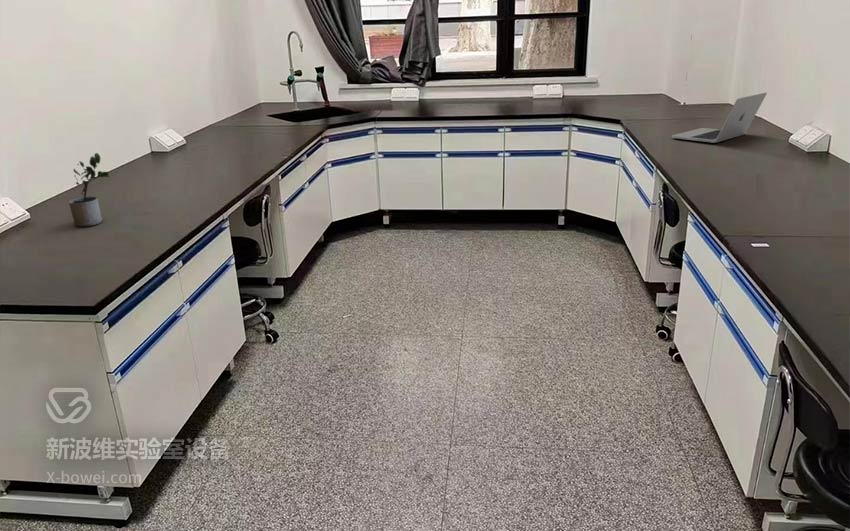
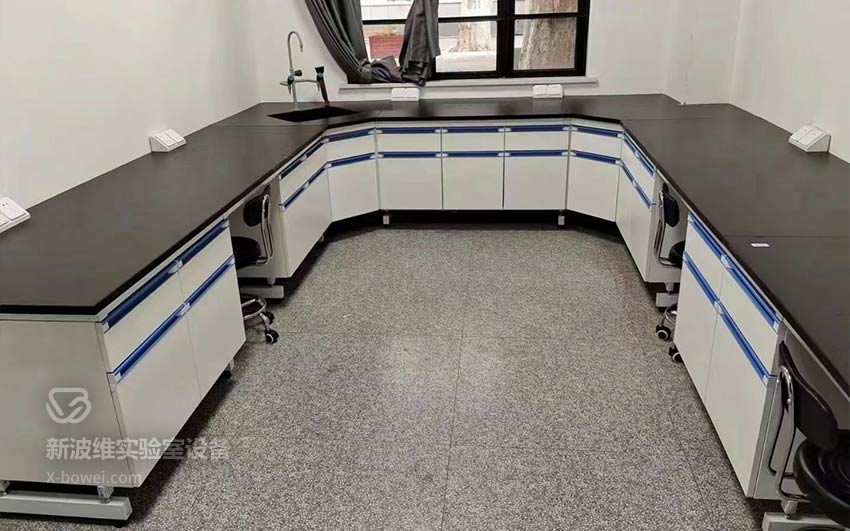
- laptop [671,92,768,144]
- potted plant [68,152,111,227]
